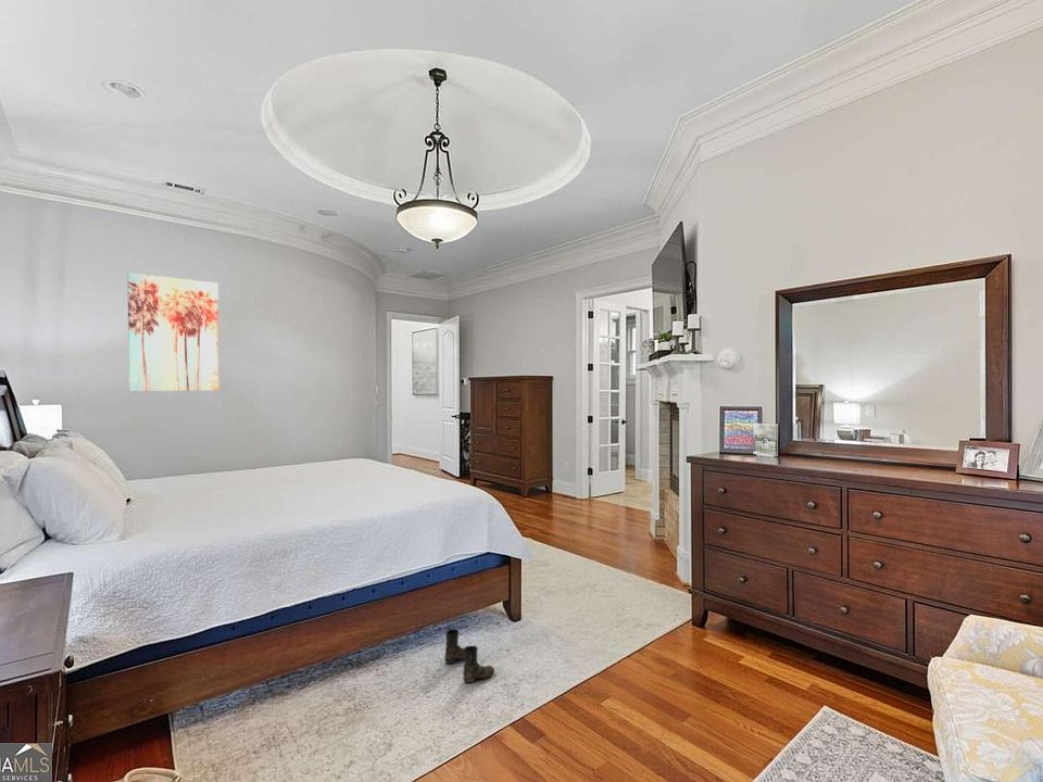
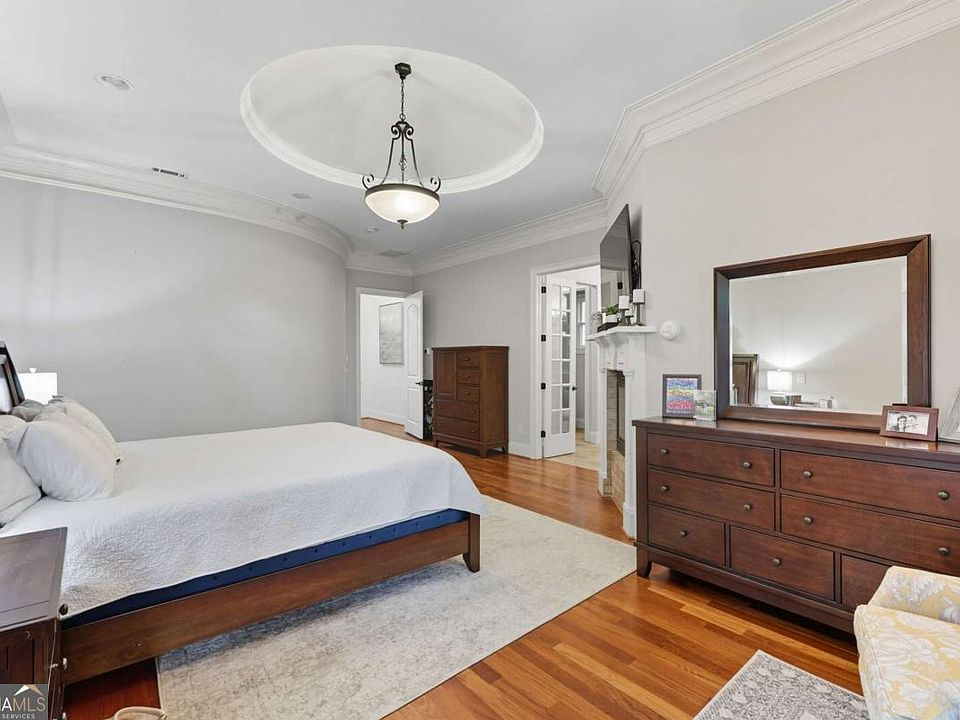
- boots [443,628,495,684]
- wall art [126,272,219,392]
